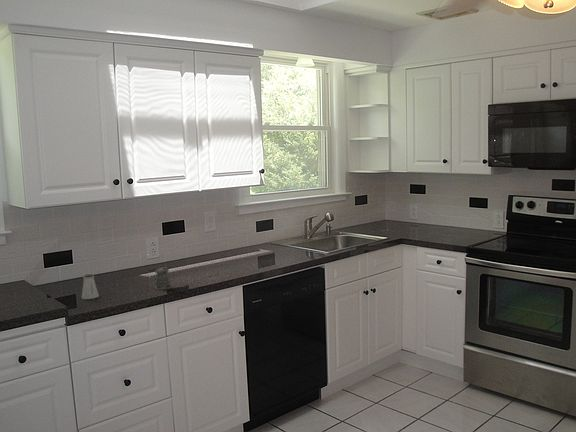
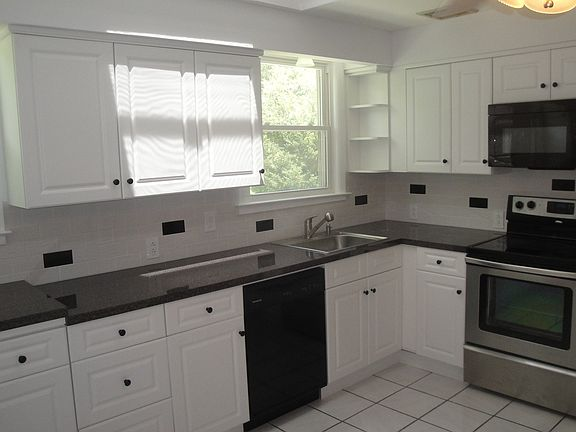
- saltshaker [81,273,100,300]
- pepper shaker [147,266,173,291]
